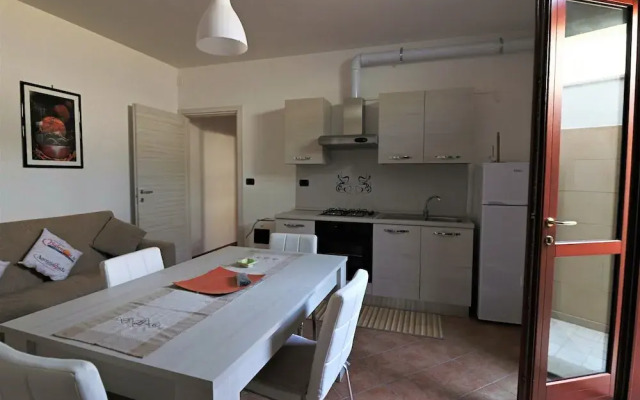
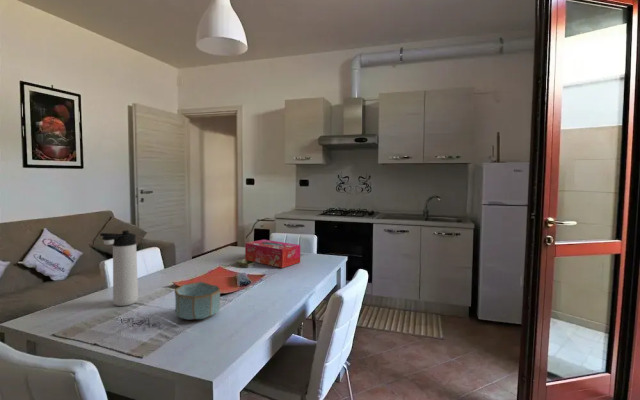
+ bowl [174,281,221,321]
+ tissue box [244,239,301,269]
+ thermos bottle [99,230,139,307]
